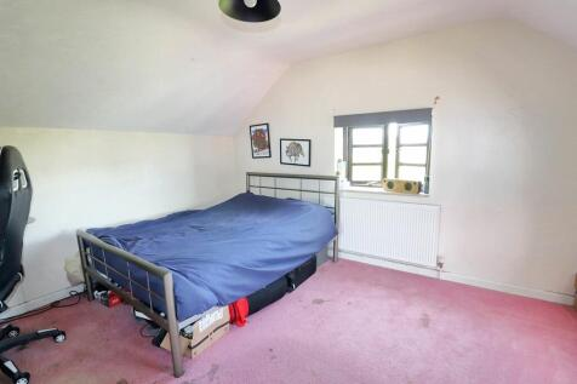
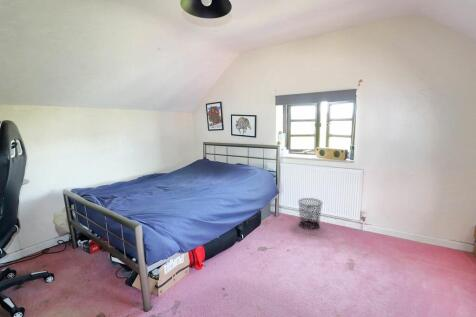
+ waste bin [297,197,323,230]
